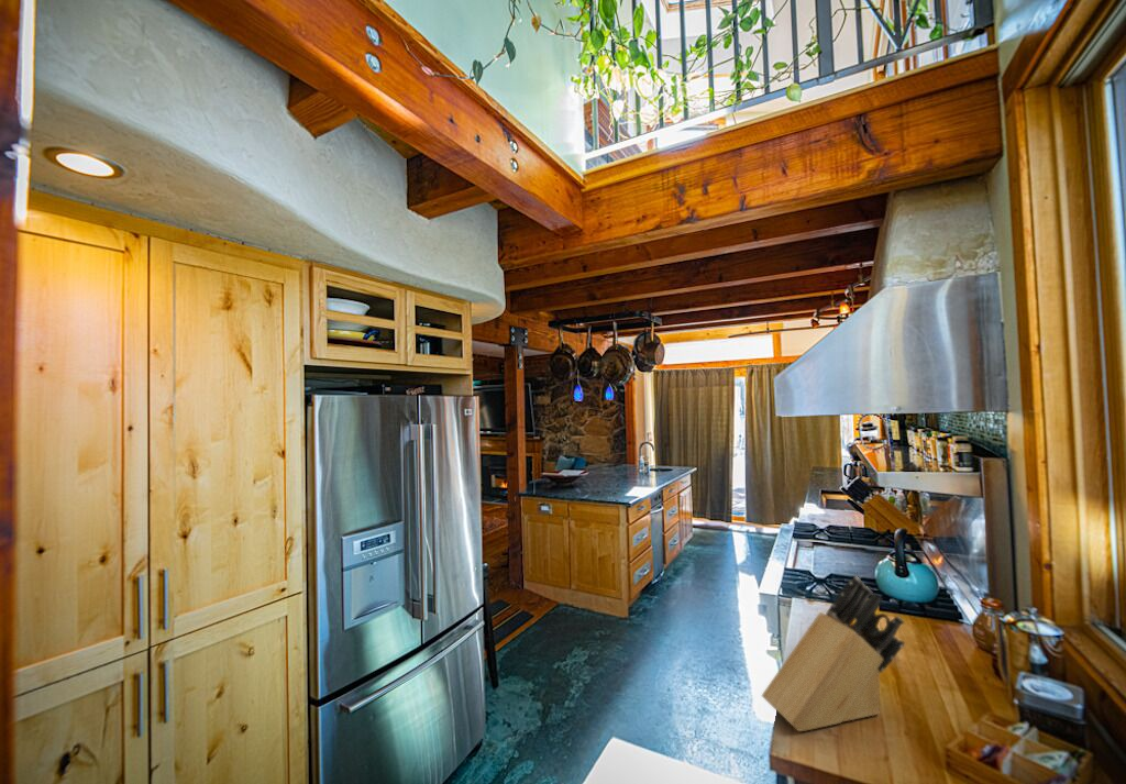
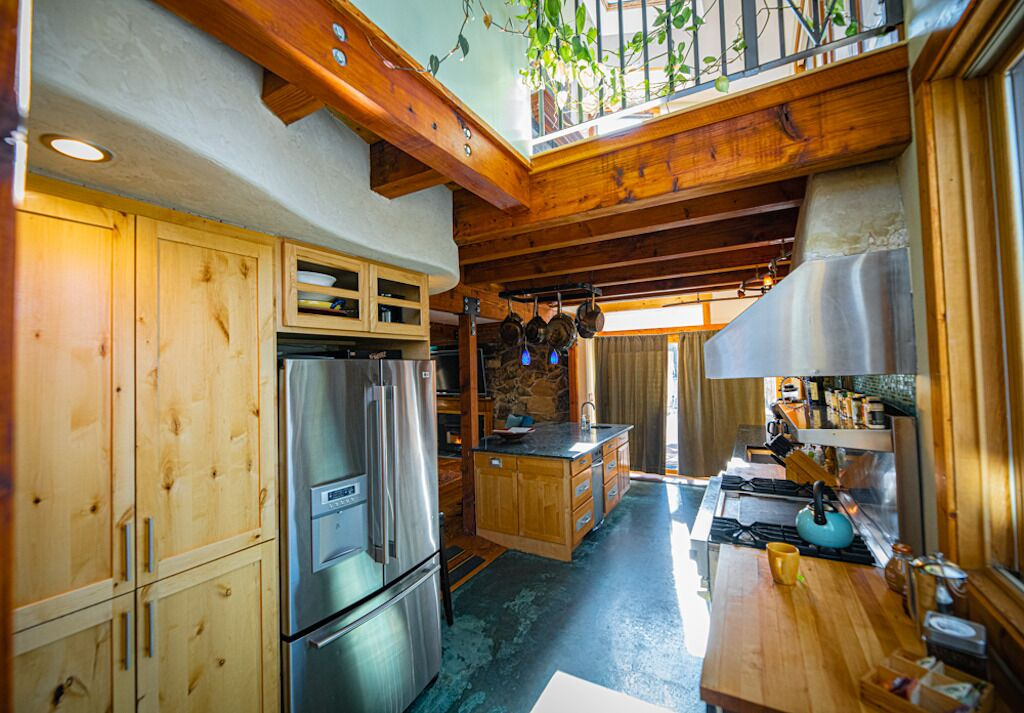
- knife block [761,575,905,732]
